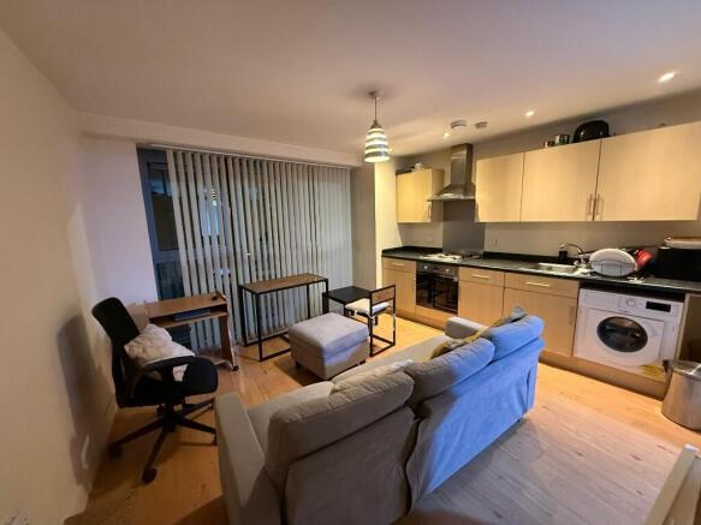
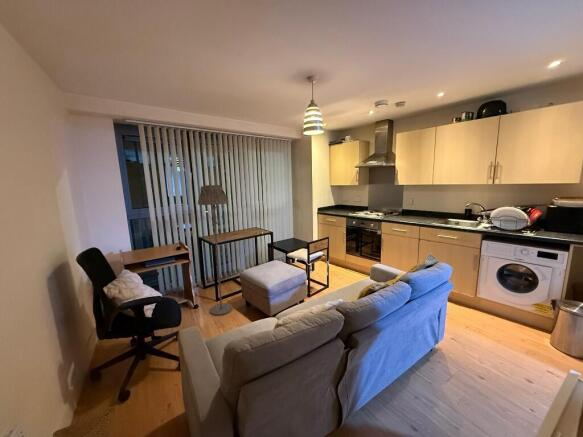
+ floor lamp [197,184,233,316]
